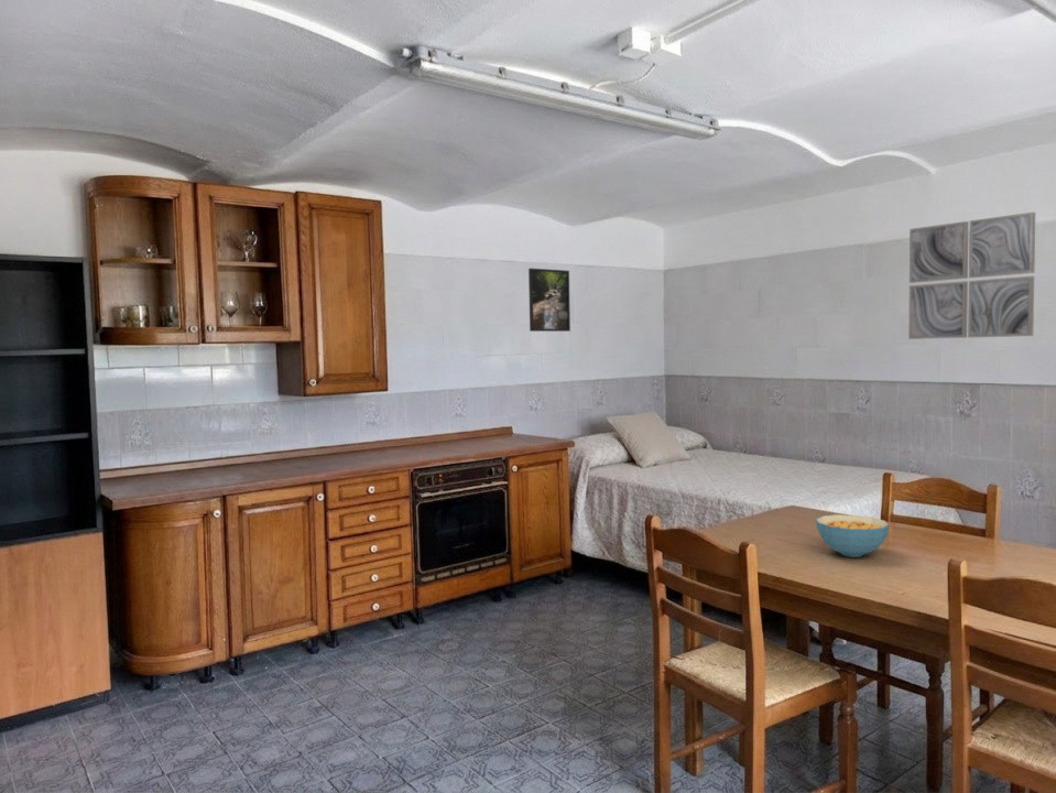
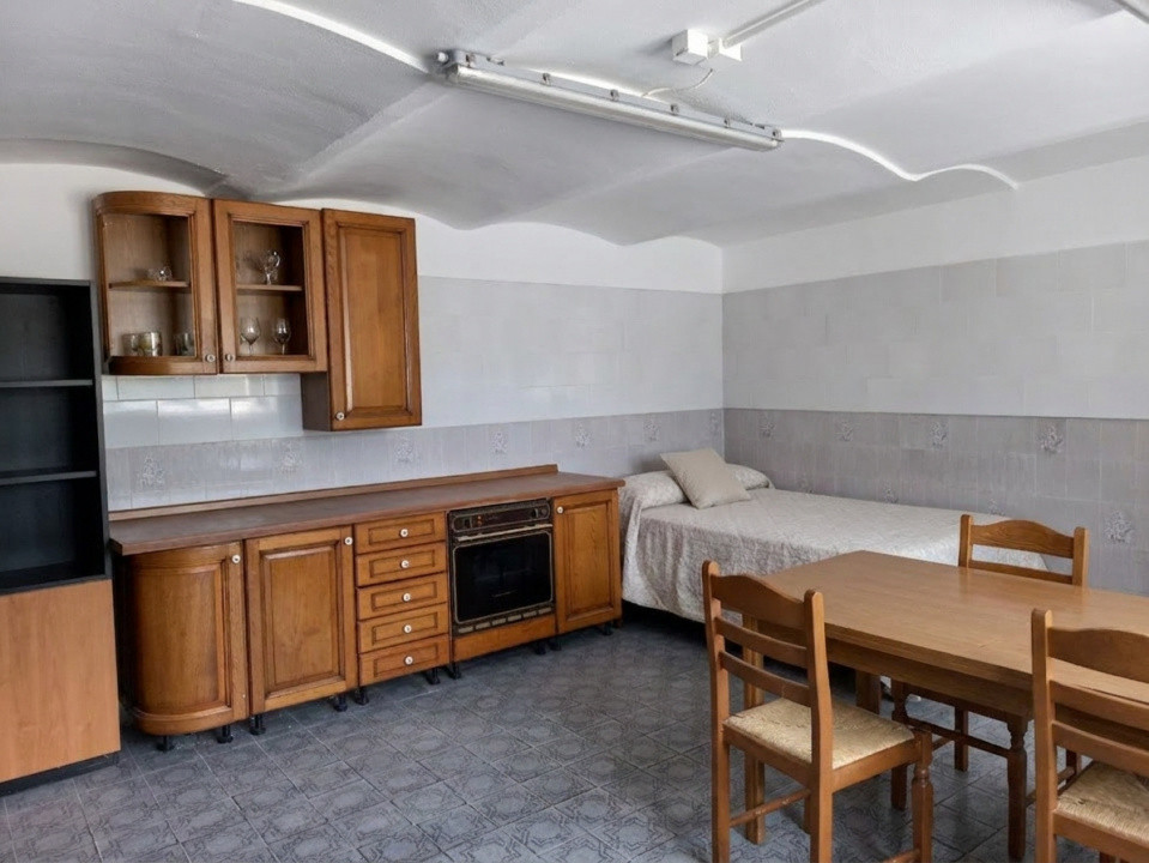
- wall art [907,211,1036,340]
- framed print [527,268,571,333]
- cereal bowl [815,513,891,558]
